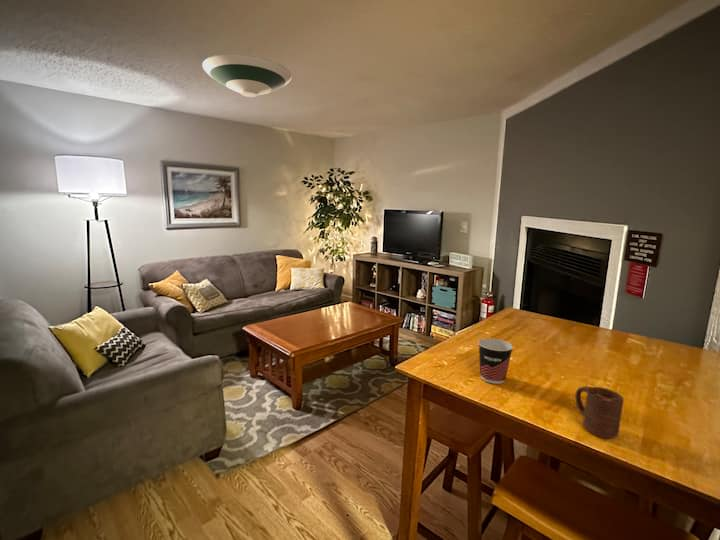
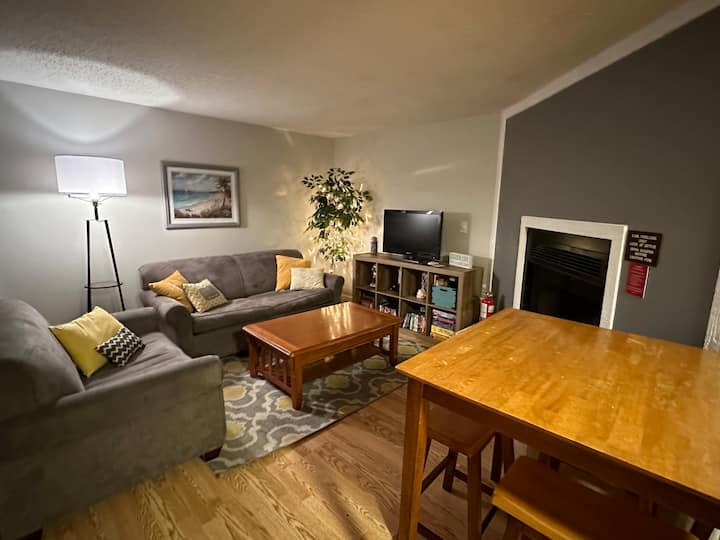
- cup [477,337,514,385]
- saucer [201,53,293,98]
- cup [574,385,624,439]
